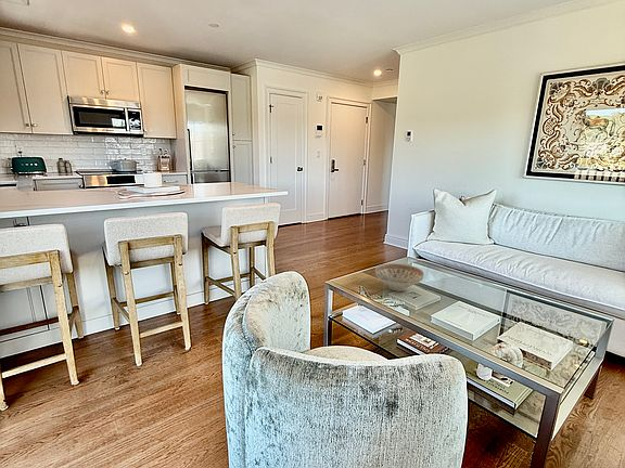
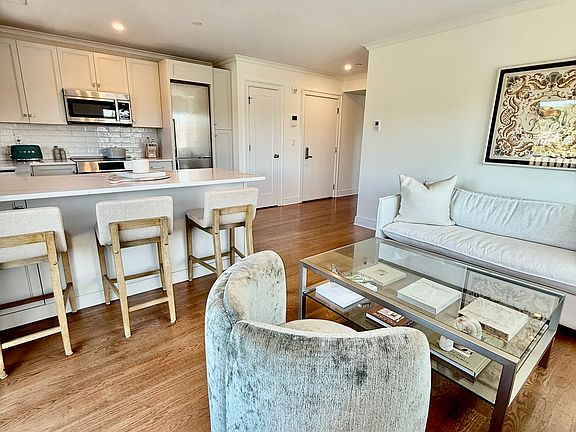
- decorative bowl [374,263,425,292]
